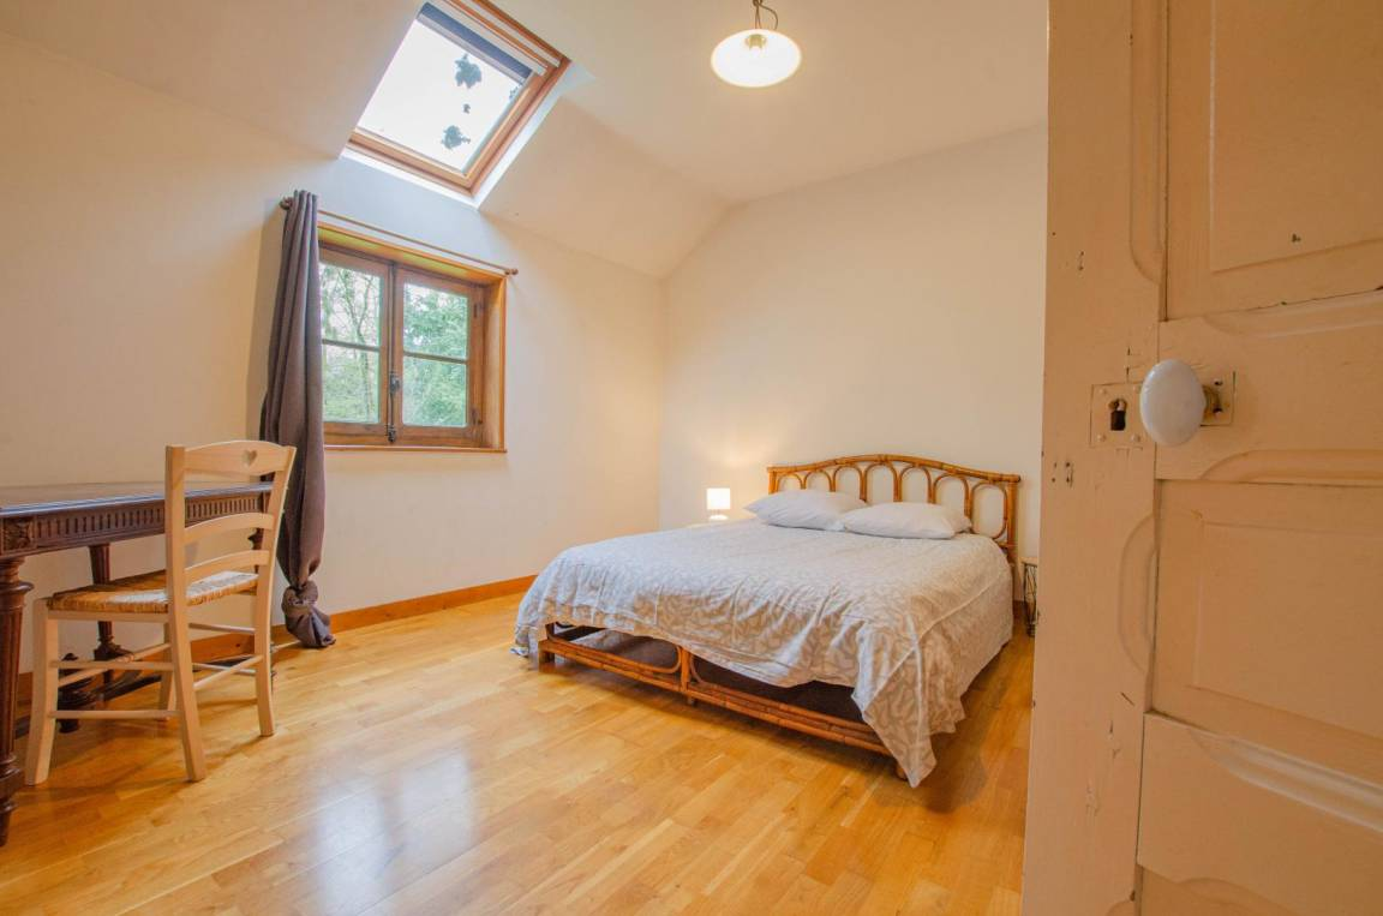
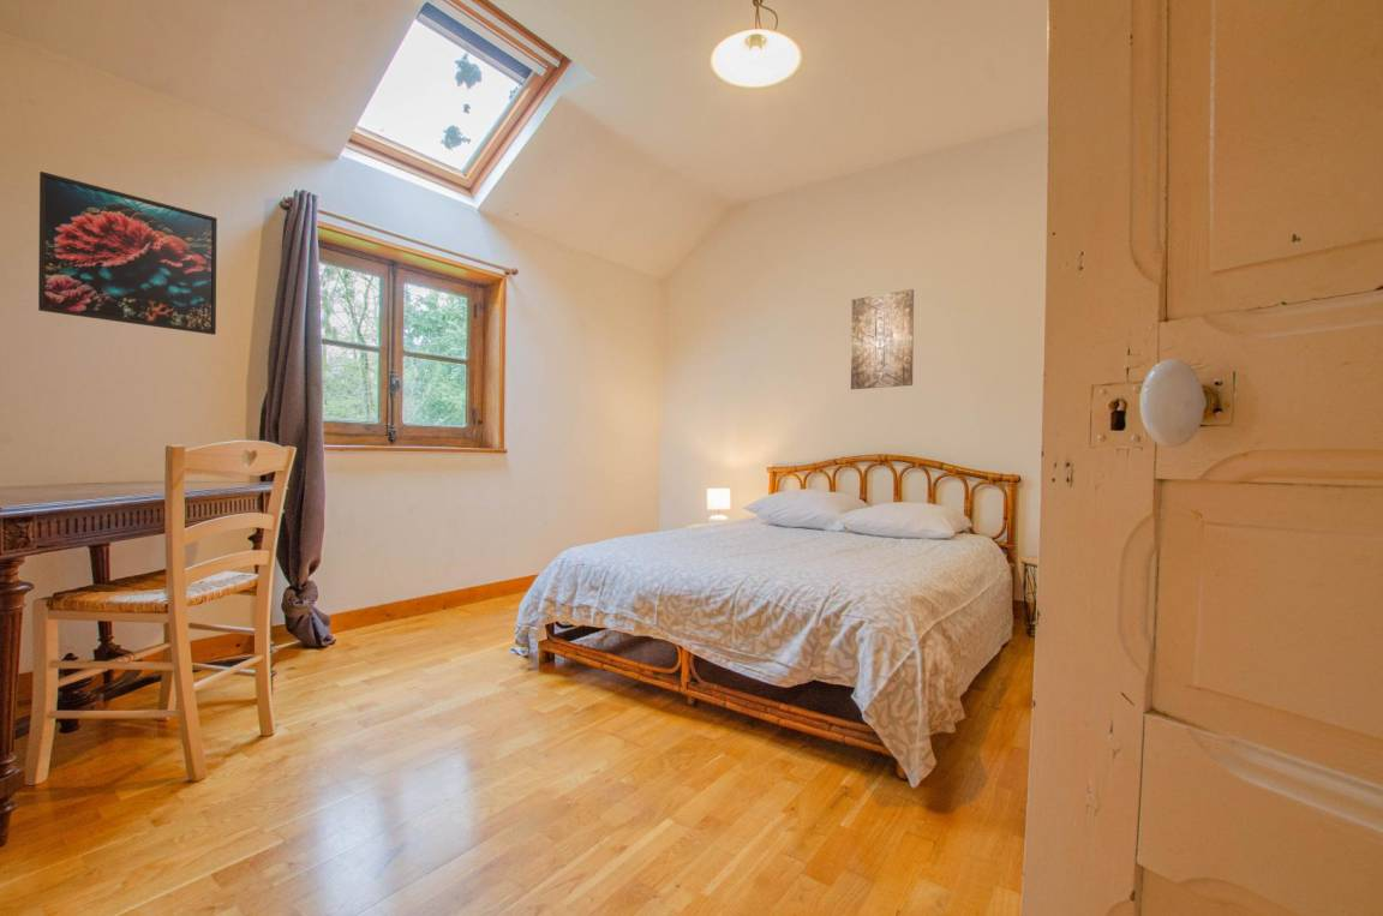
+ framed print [37,170,218,336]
+ wall art [850,288,915,390]
